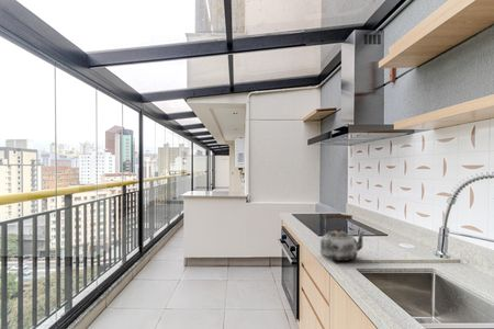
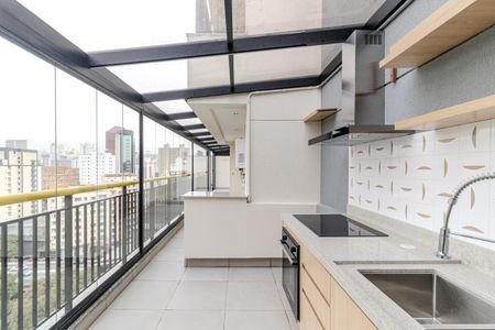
- kettle [319,214,367,262]
